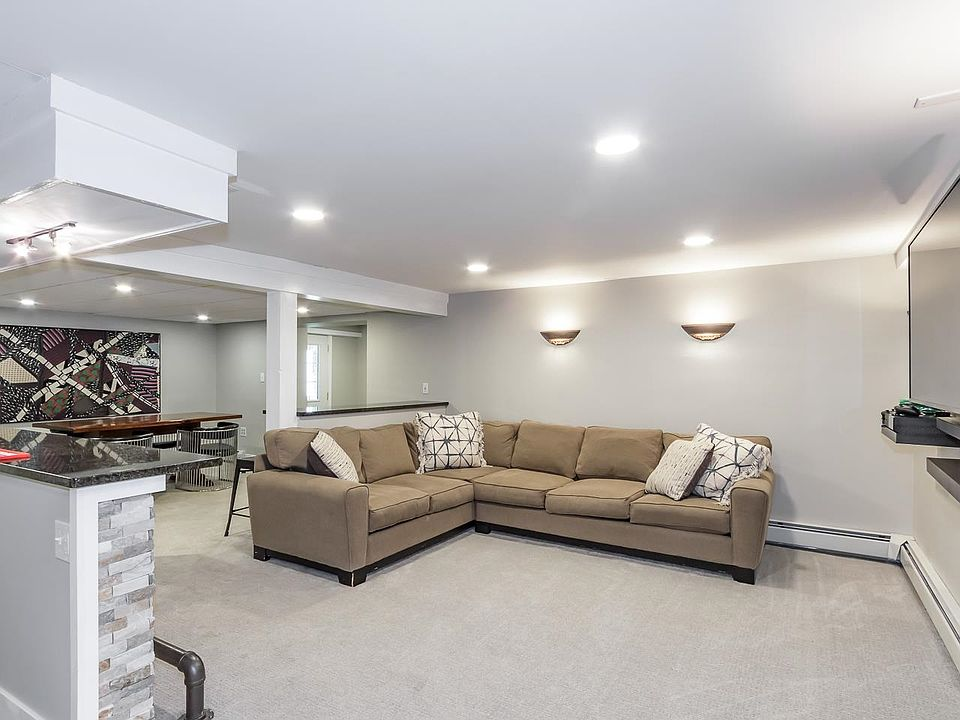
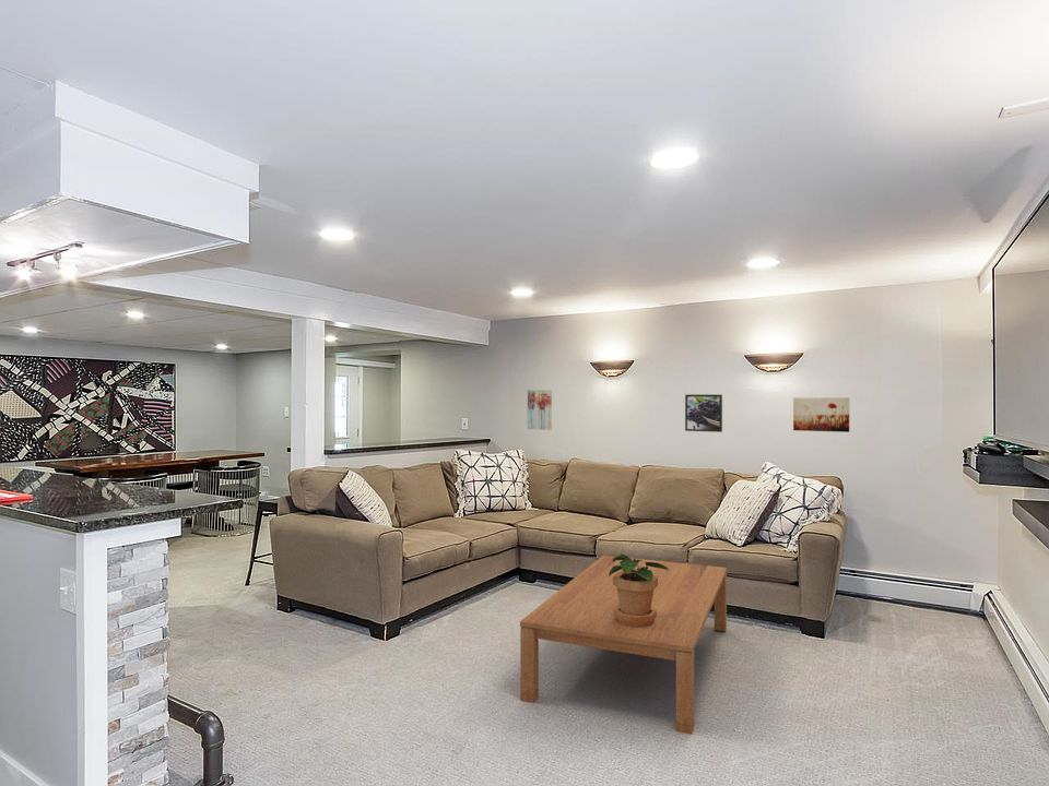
+ wall art [792,396,850,433]
+ potted plant [609,553,670,627]
+ coffee table [519,555,728,736]
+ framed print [684,393,723,433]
+ wall art [527,389,553,431]
